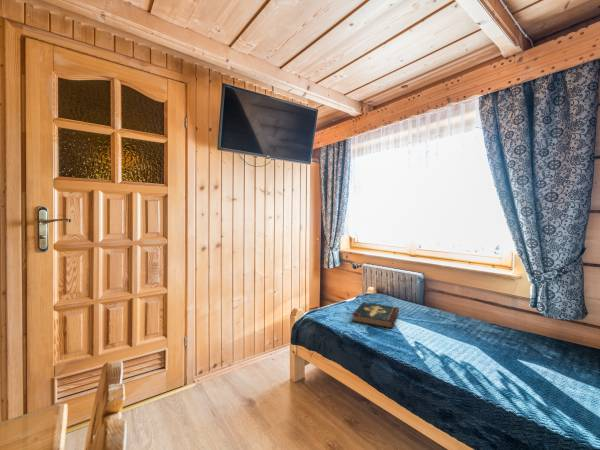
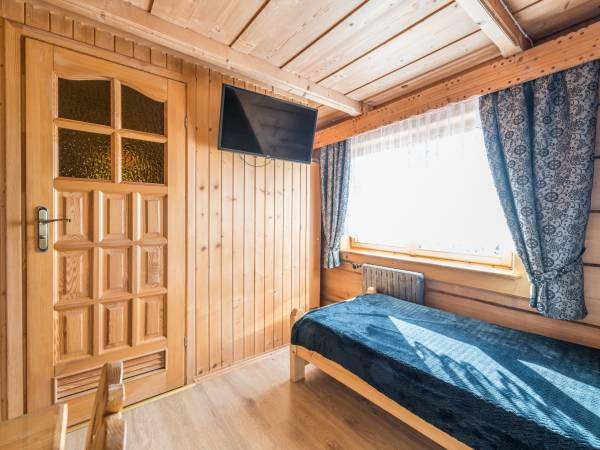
- book [351,301,400,329]
